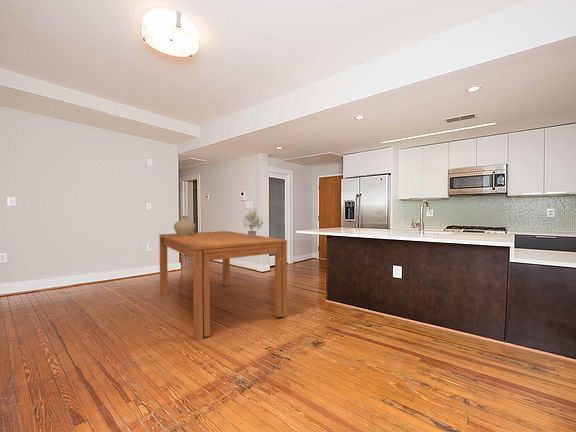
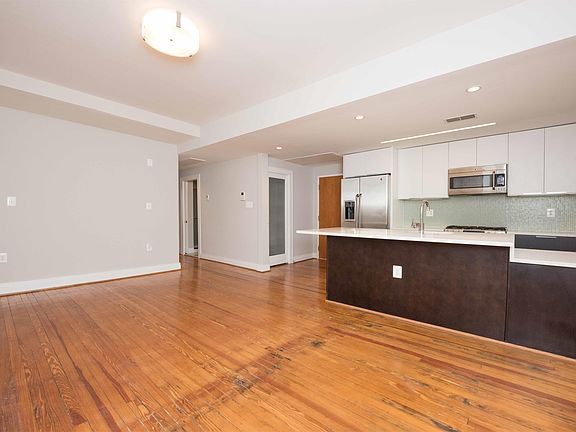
- ceramic jug [173,215,196,236]
- potted plant [241,207,266,238]
- dining table [158,230,288,342]
